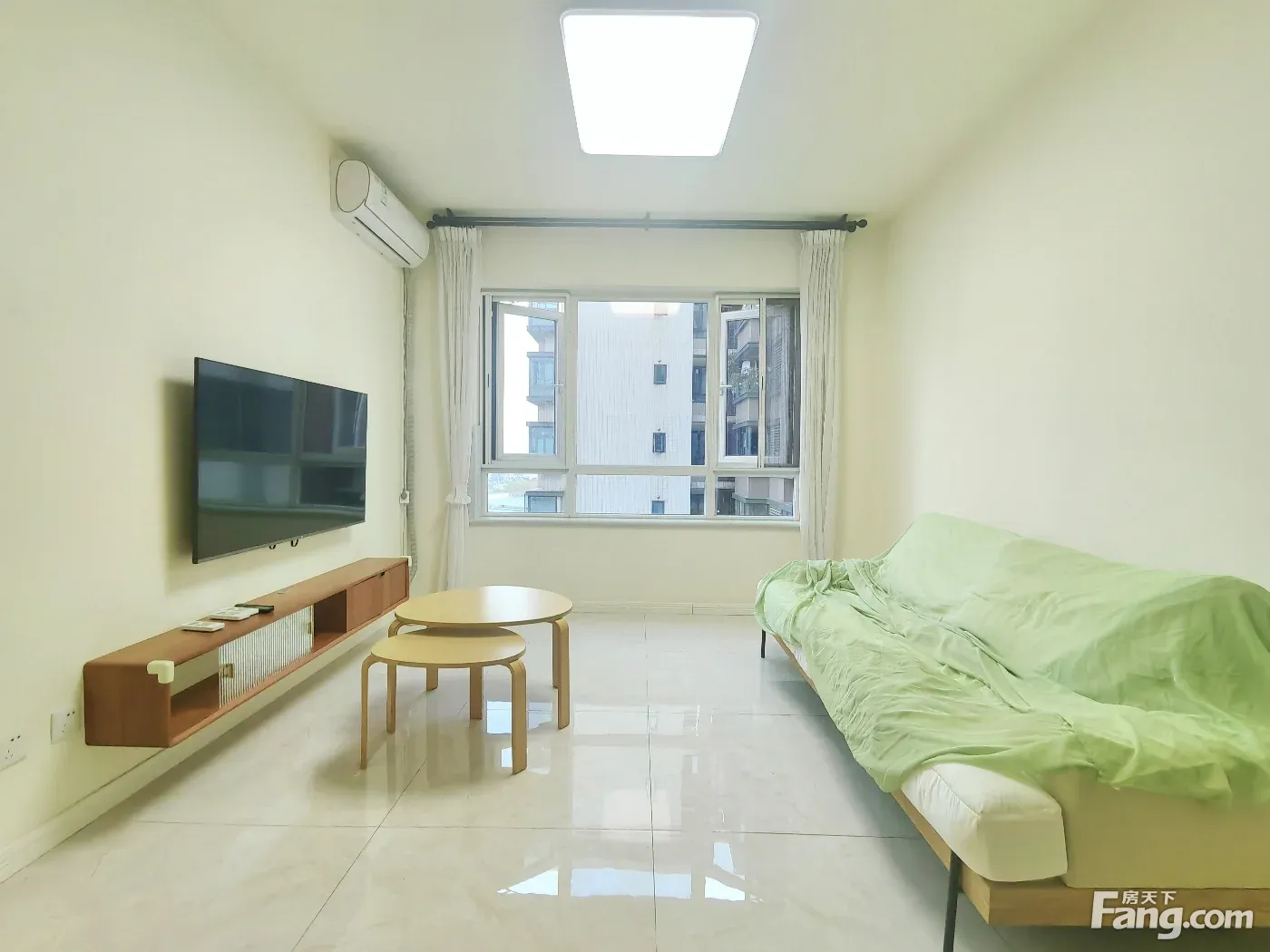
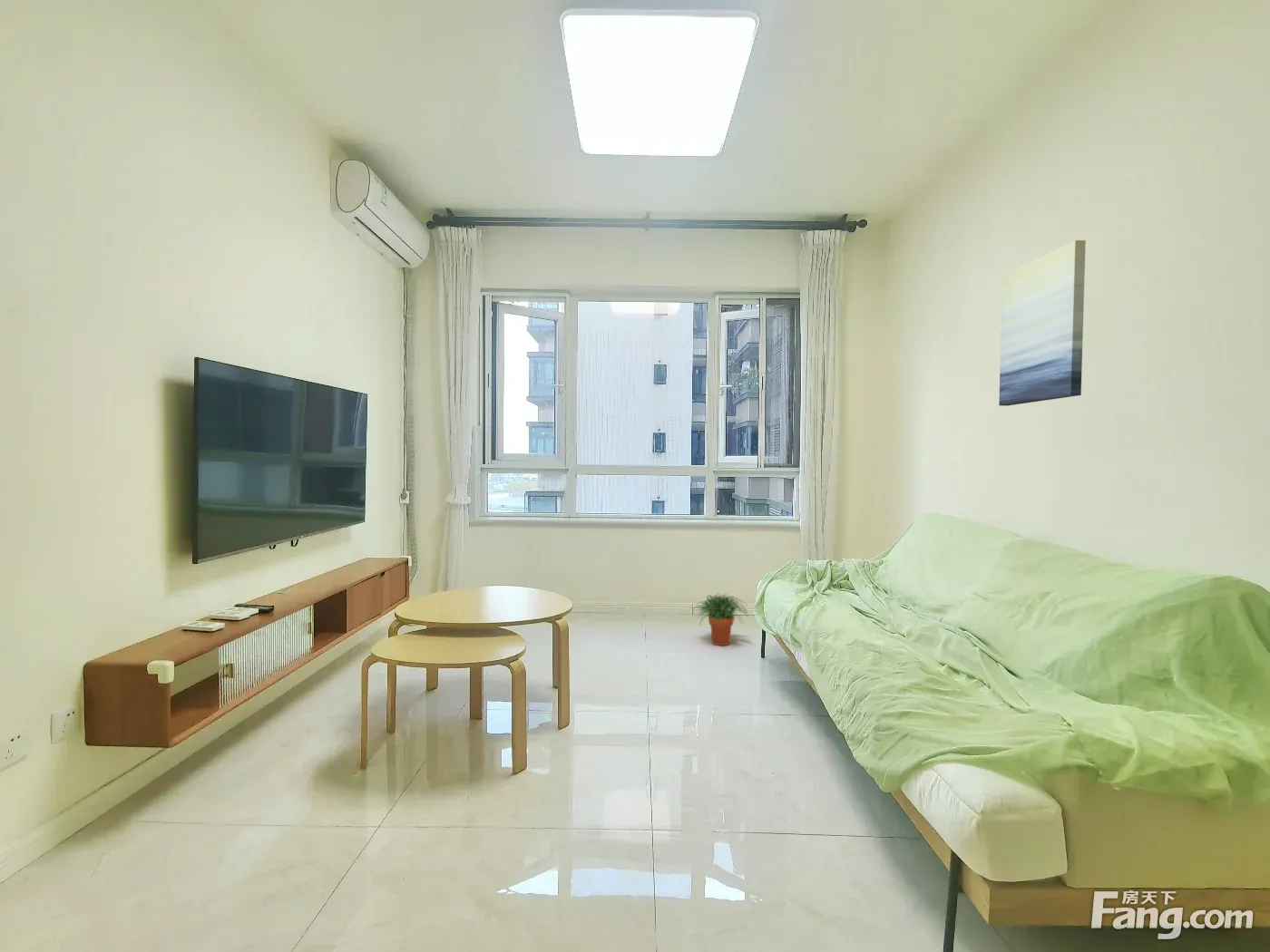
+ potted plant [691,592,749,646]
+ wall art [998,239,1087,407]
